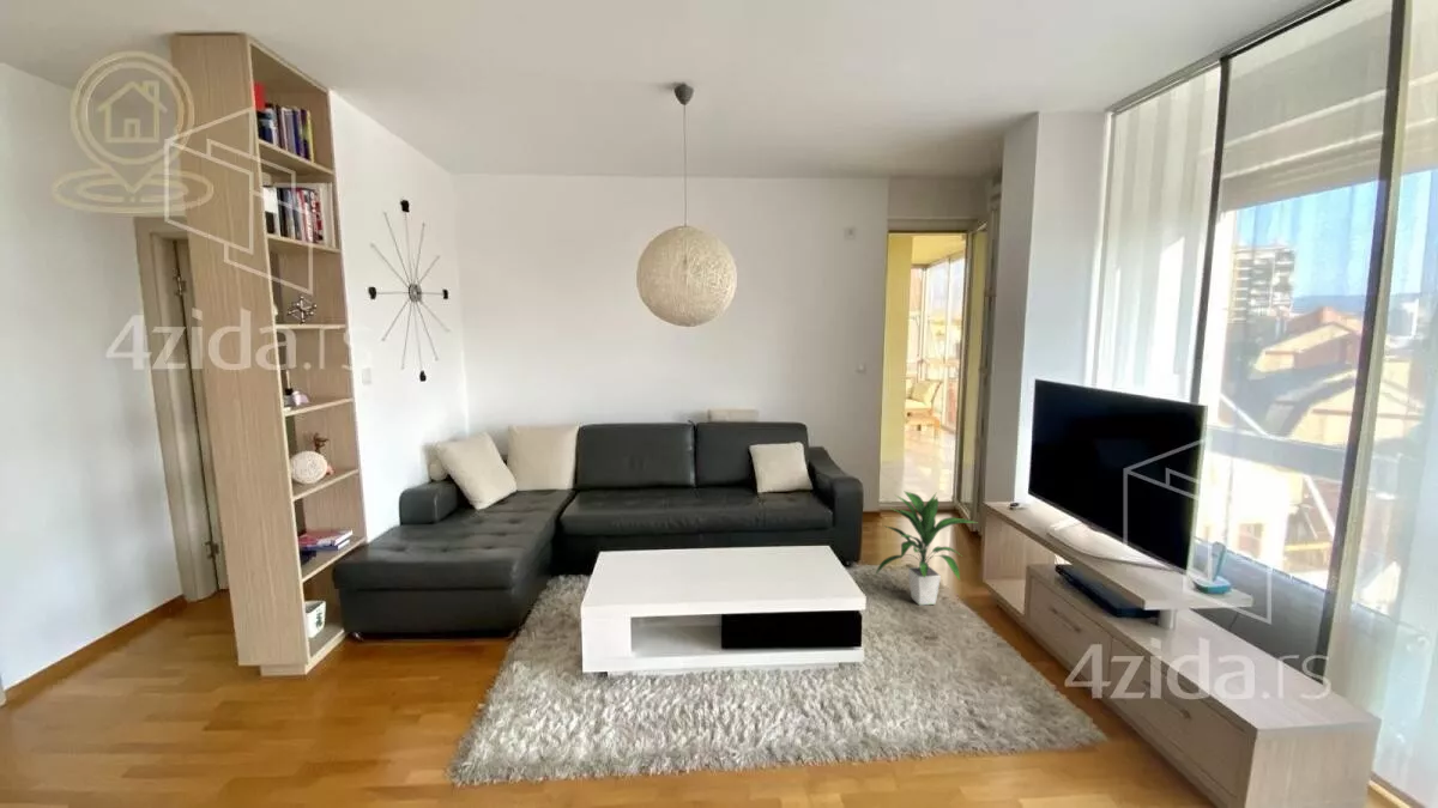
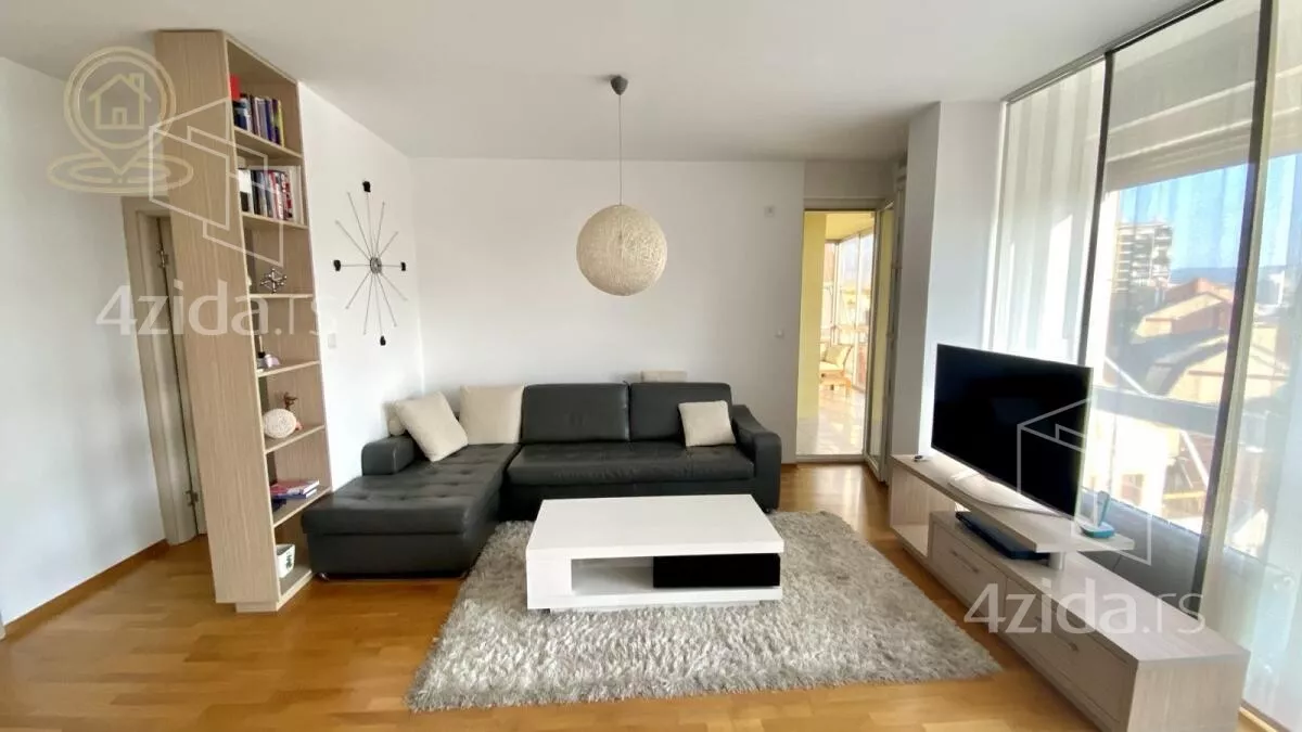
- indoor plant [872,490,978,606]
